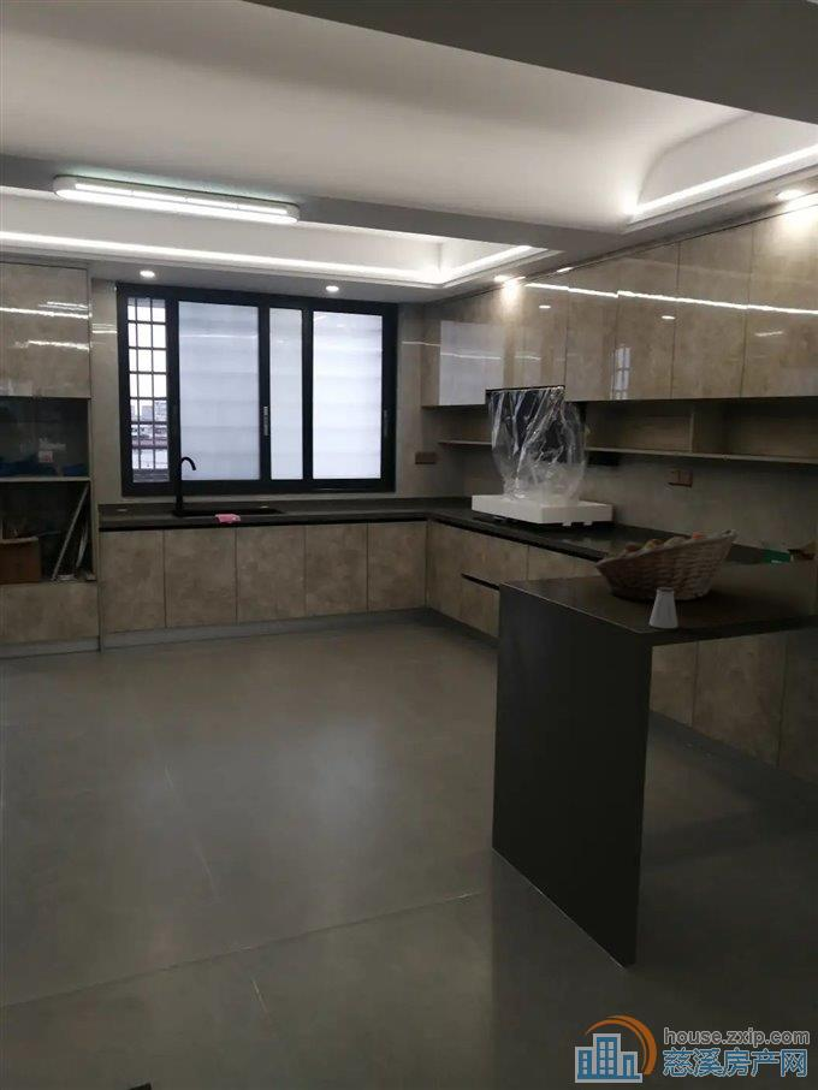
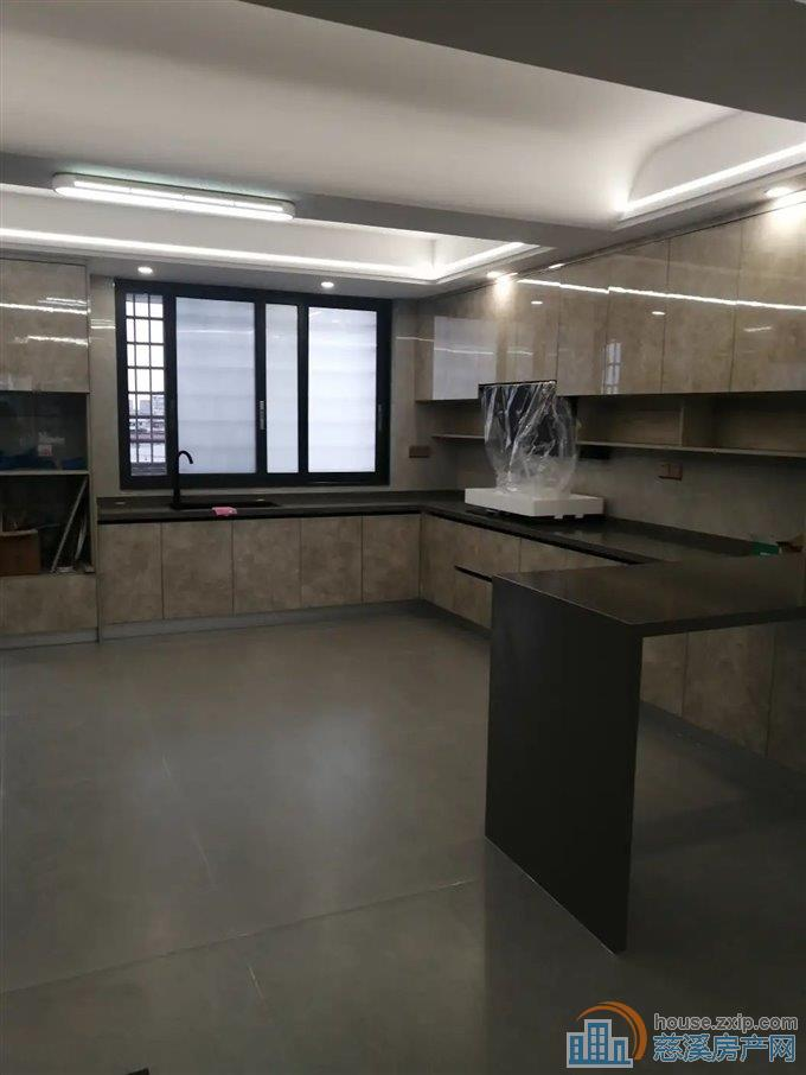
- fruit basket [593,528,741,603]
- saltshaker [648,587,678,629]
